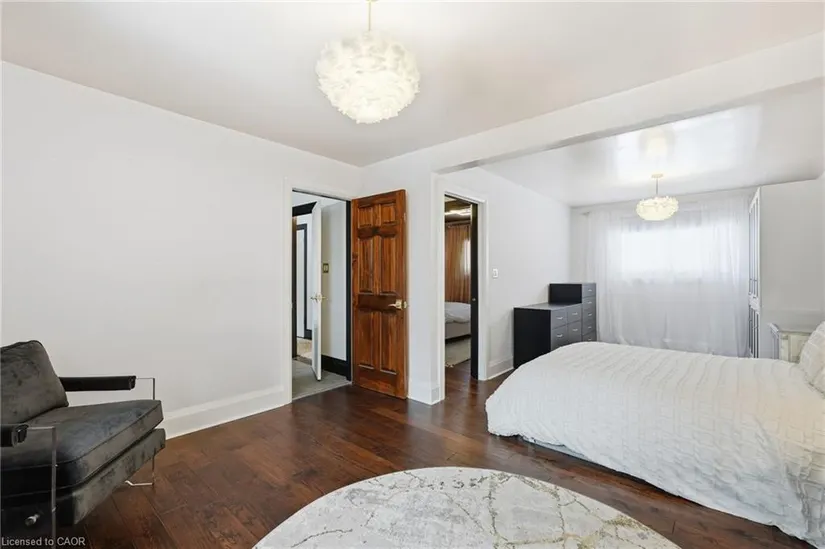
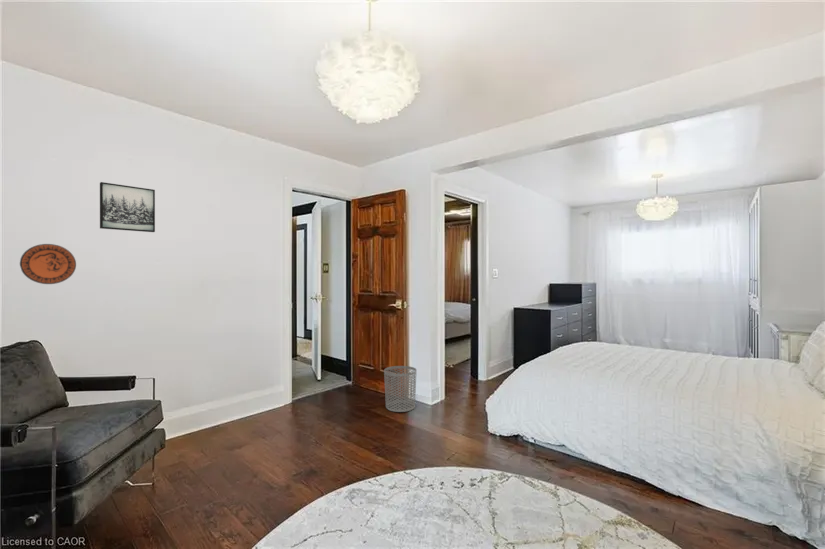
+ waste bin [383,365,417,413]
+ decorative plate [19,243,77,285]
+ wall art [99,181,156,233]
